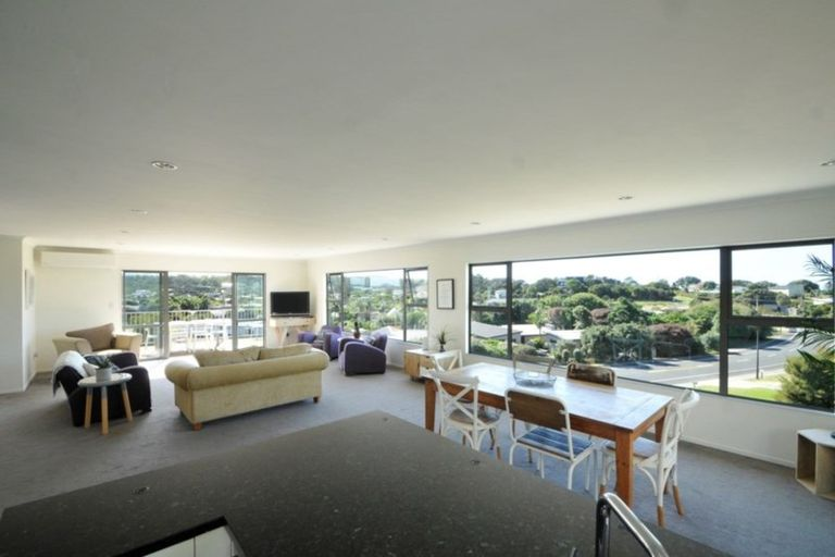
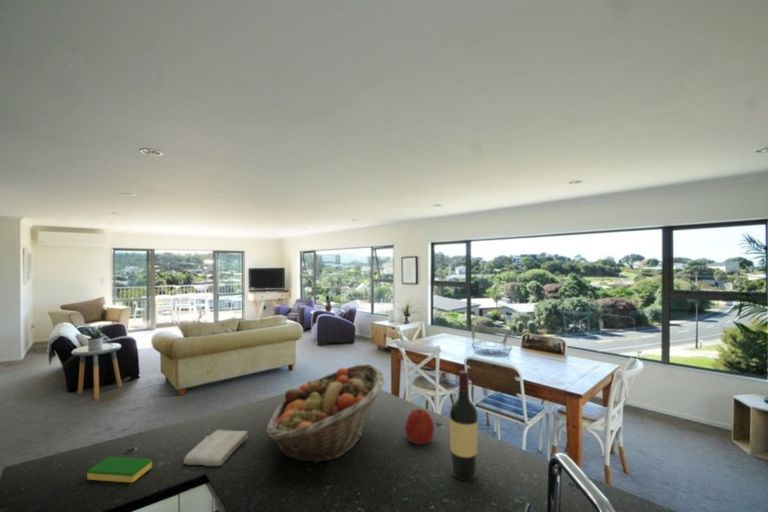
+ wine bottle [449,370,479,482]
+ washcloth [182,429,249,467]
+ dish sponge [86,456,153,484]
+ apple [404,408,435,445]
+ fruit basket [265,363,385,464]
